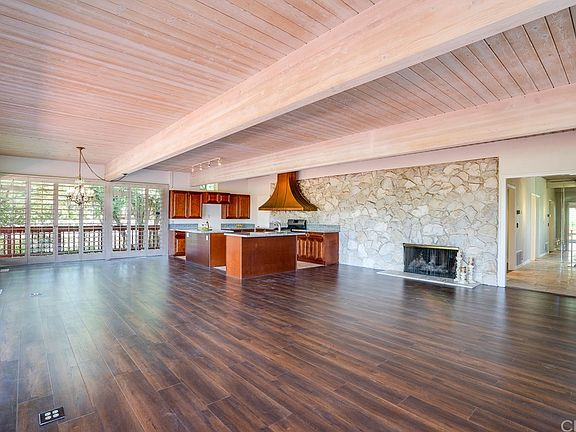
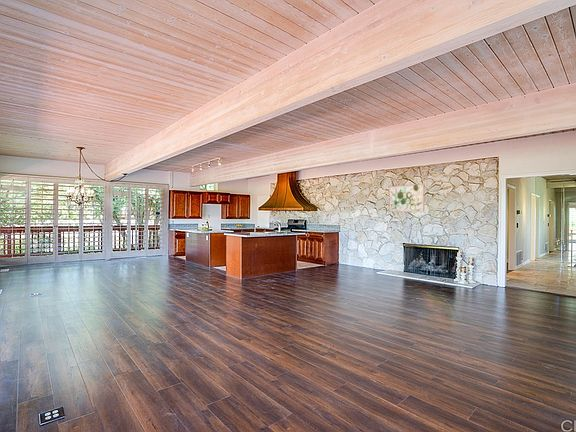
+ wall art [388,183,425,213]
